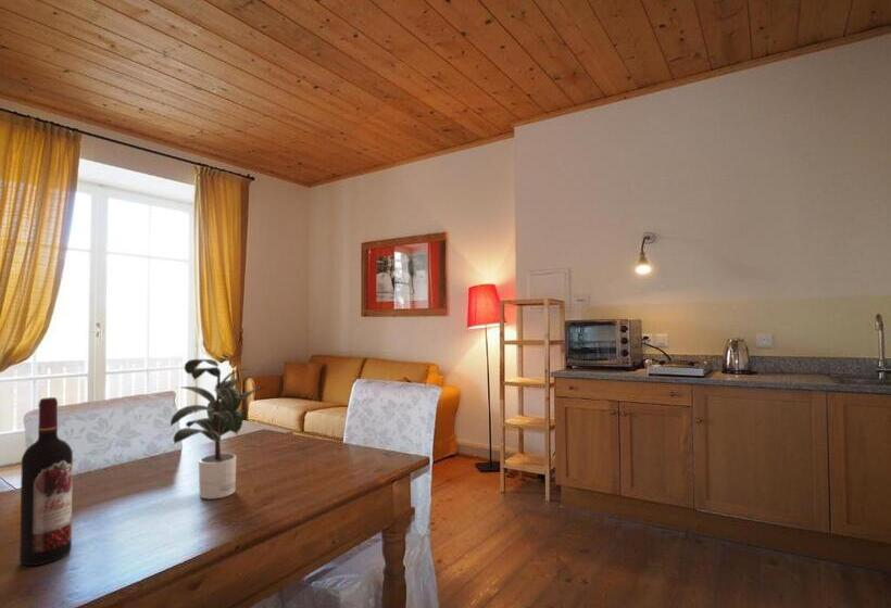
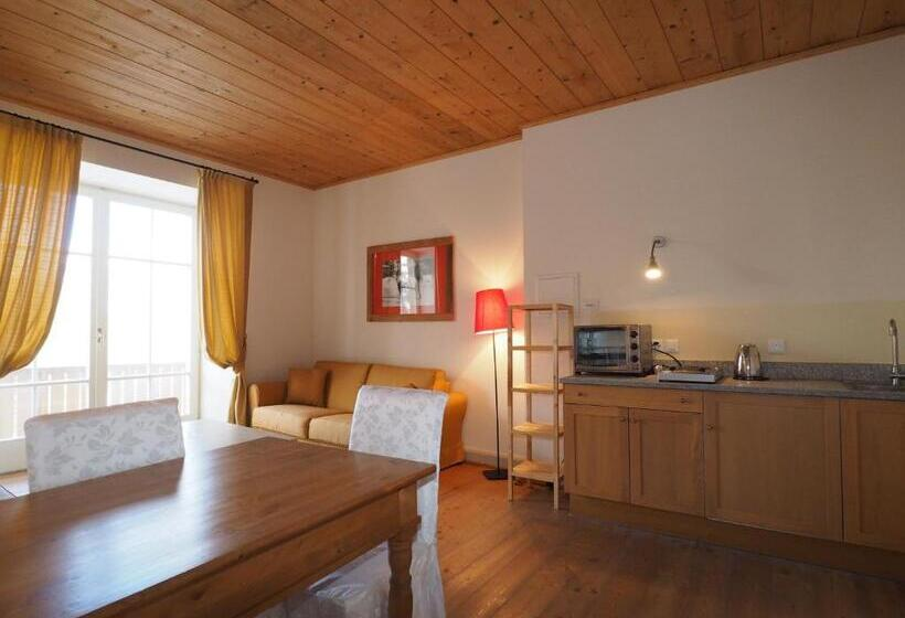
- potted plant [170,358,265,501]
- wine bottle [18,396,74,567]
